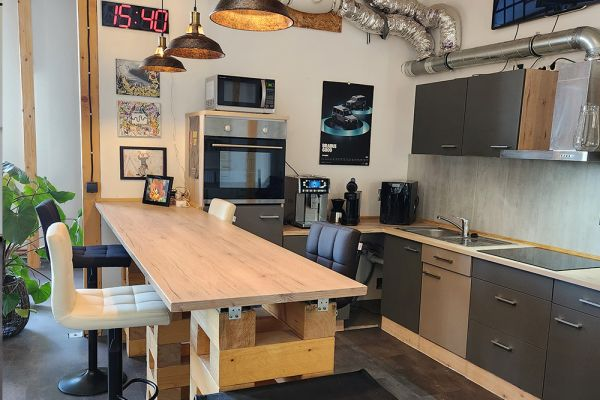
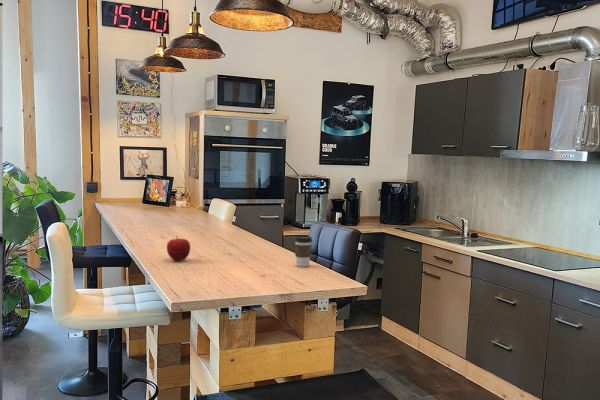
+ fruit [166,235,191,262]
+ coffee cup [294,235,313,268]
